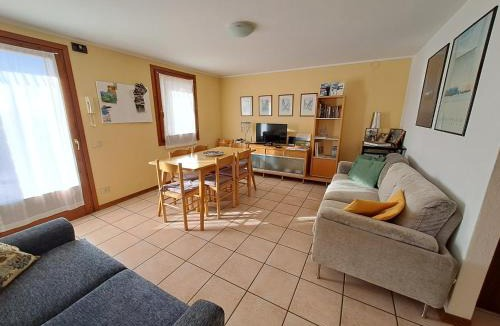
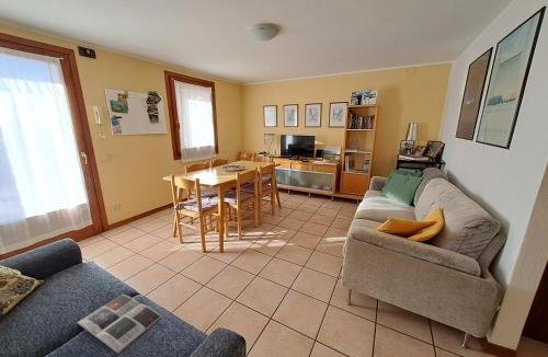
+ magazine [76,293,163,355]
